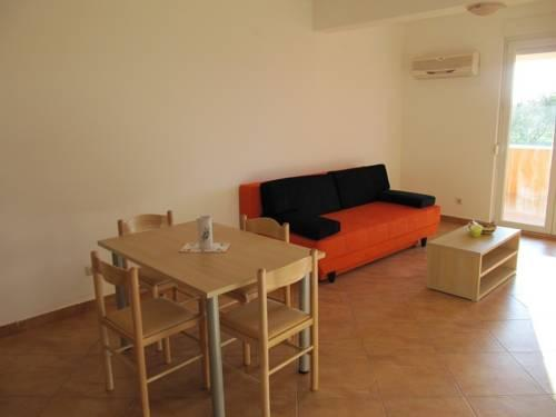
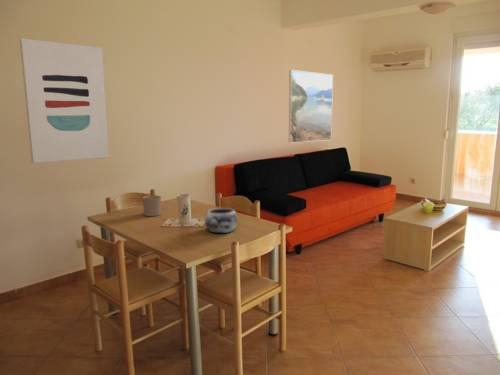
+ decorative bowl [204,207,239,234]
+ cup [141,194,162,217]
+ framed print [288,69,334,144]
+ wall art [19,37,110,164]
